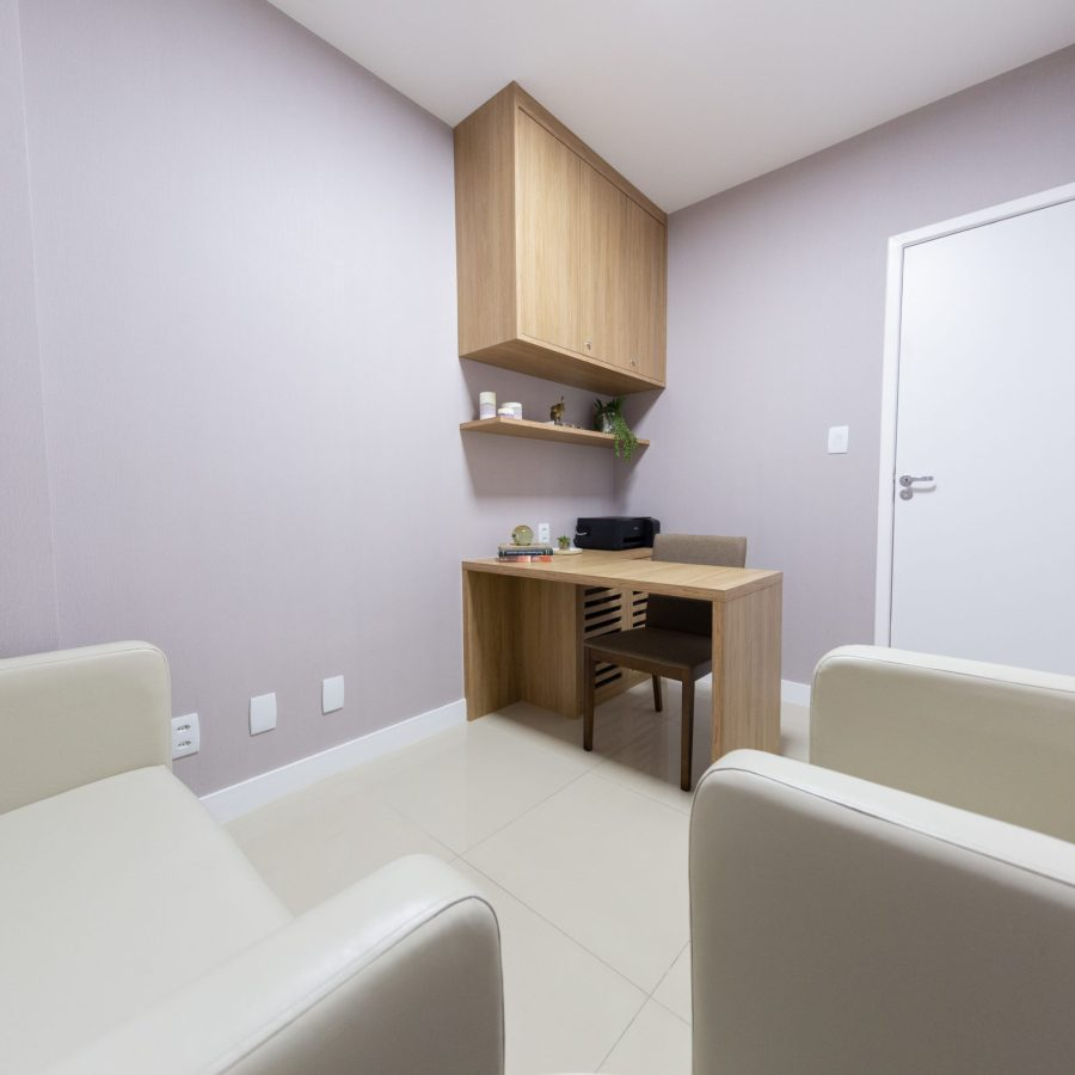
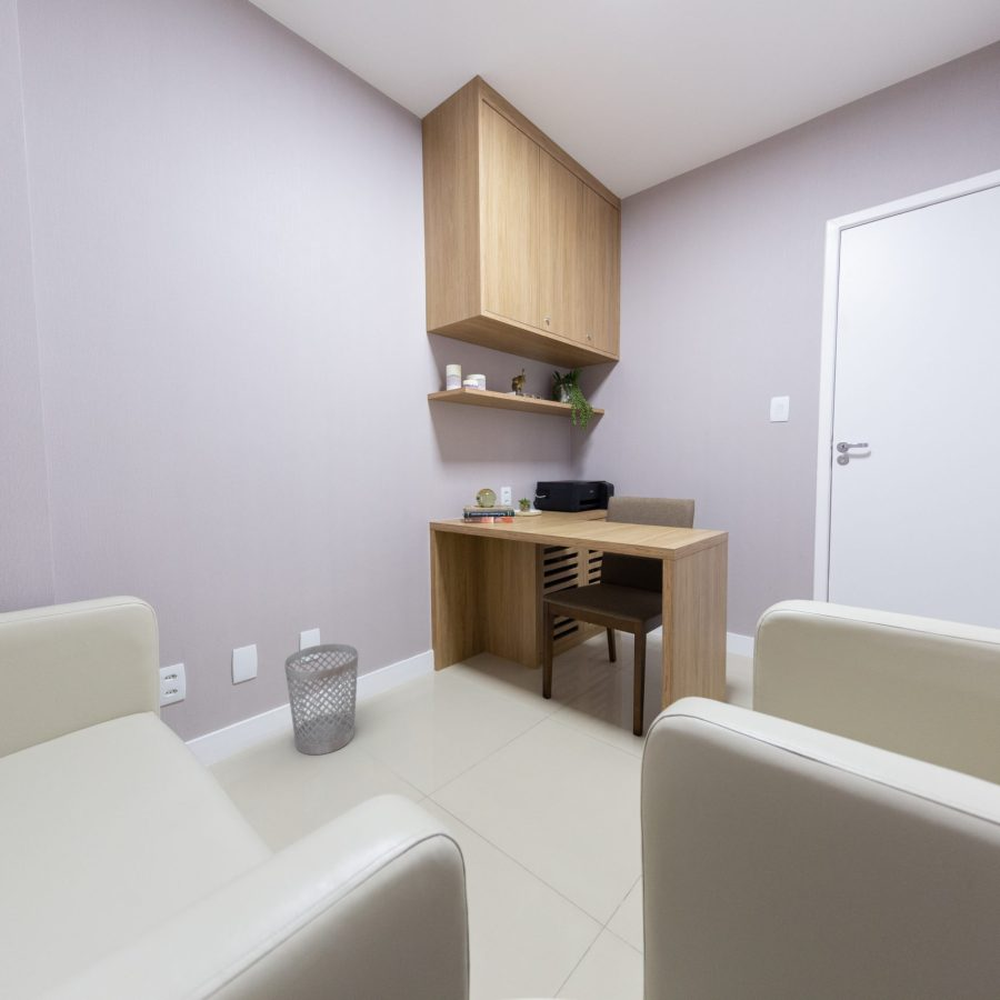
+ wastebasket [283,642,359,756]
